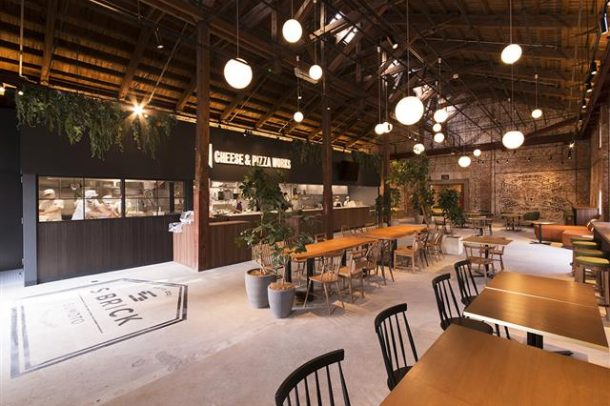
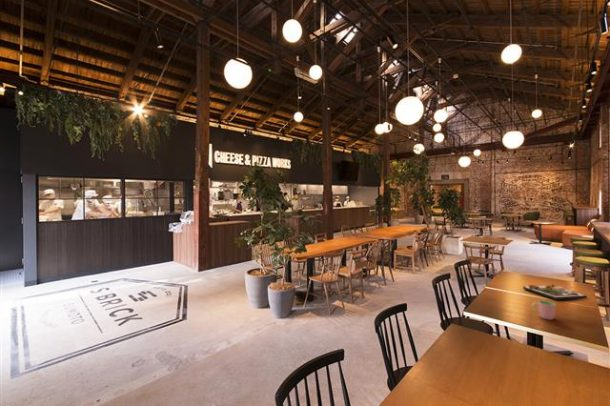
+ cup [531,299,557,321]
+ dinner plate [522,283,588,301]
